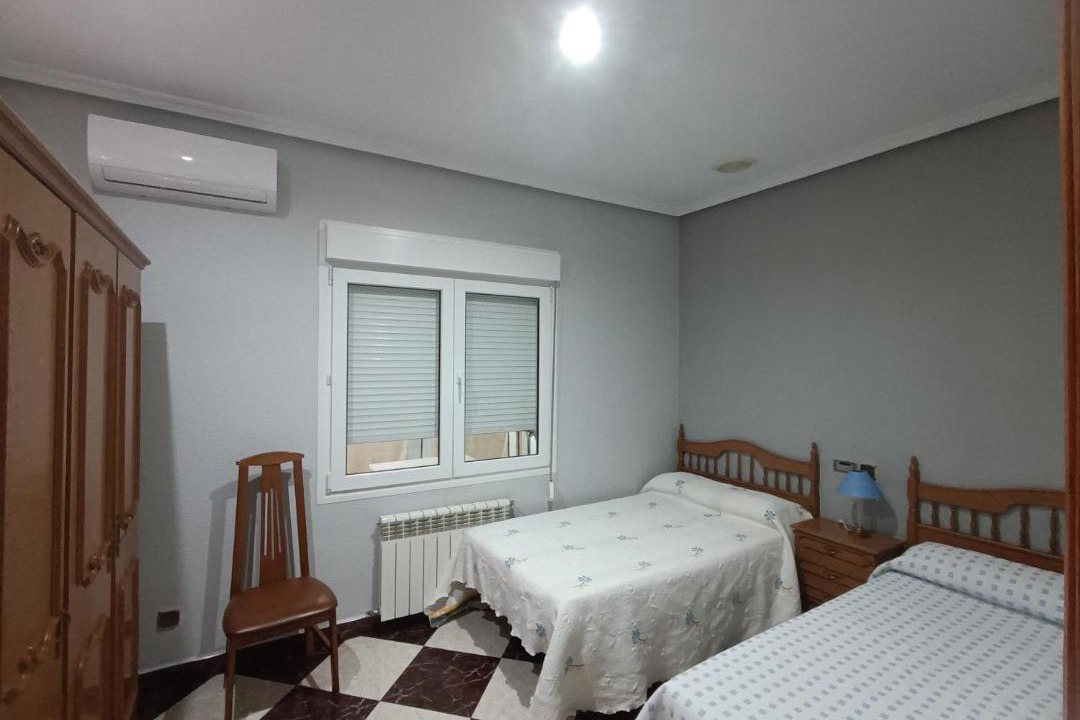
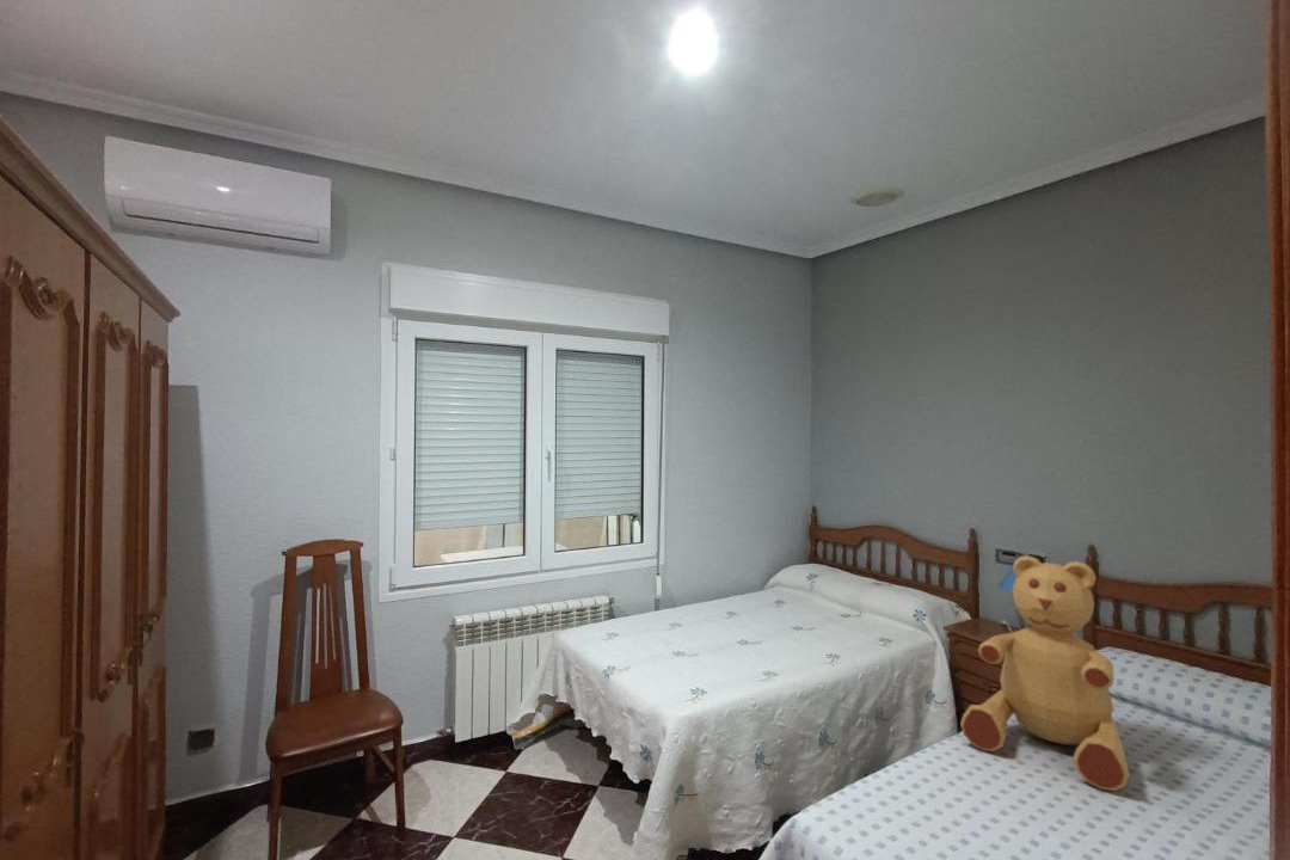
+ teddy bear [959,554,1131,792]
